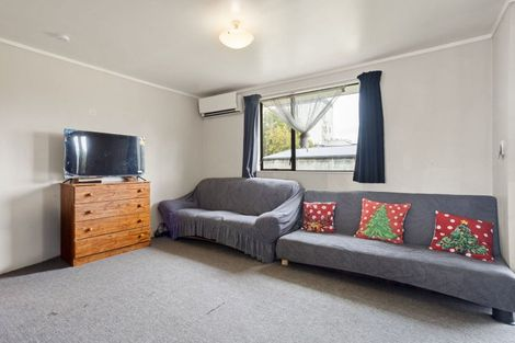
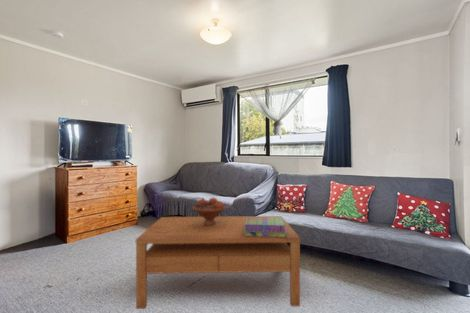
+ coffee table [135,215,301,310]
+ fruit bowl [192,196,228,226]
+ stack of books [244,217,287,237]
